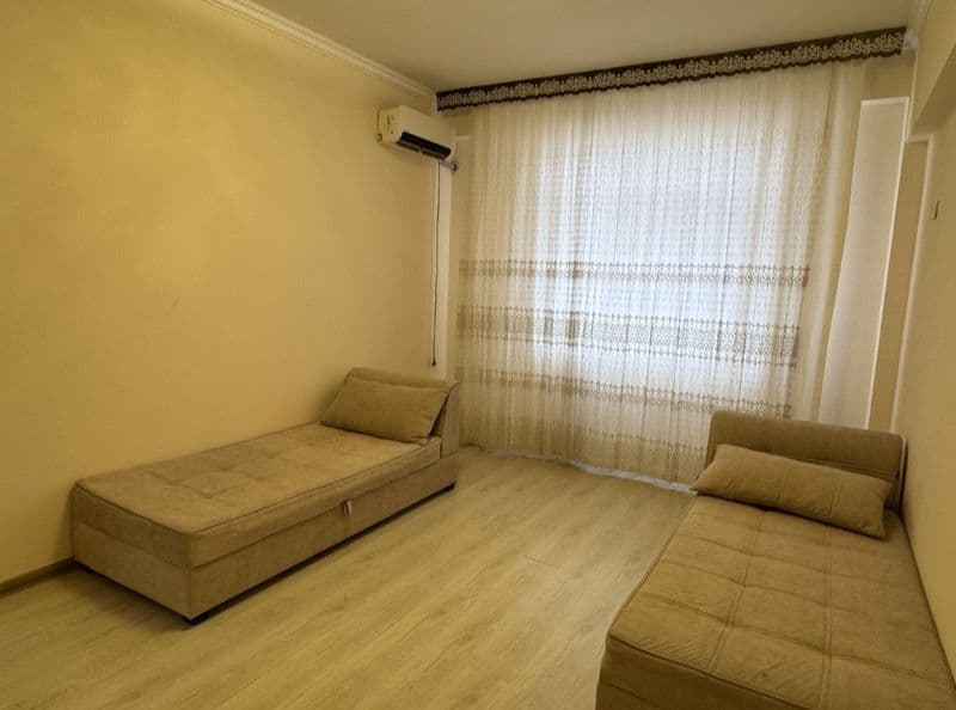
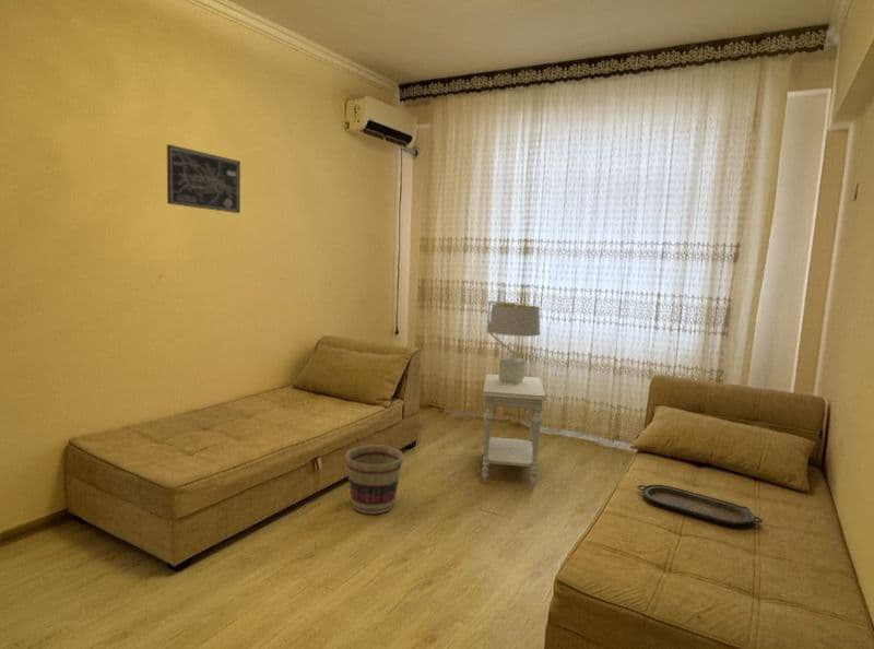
+ basket [345,444,404,516]
+ serving tray [636,484,764,527]
+ table lamp [486,299,541,385]
+ side table [481,373,547,487]
+ wall art [166,143,241,214]
